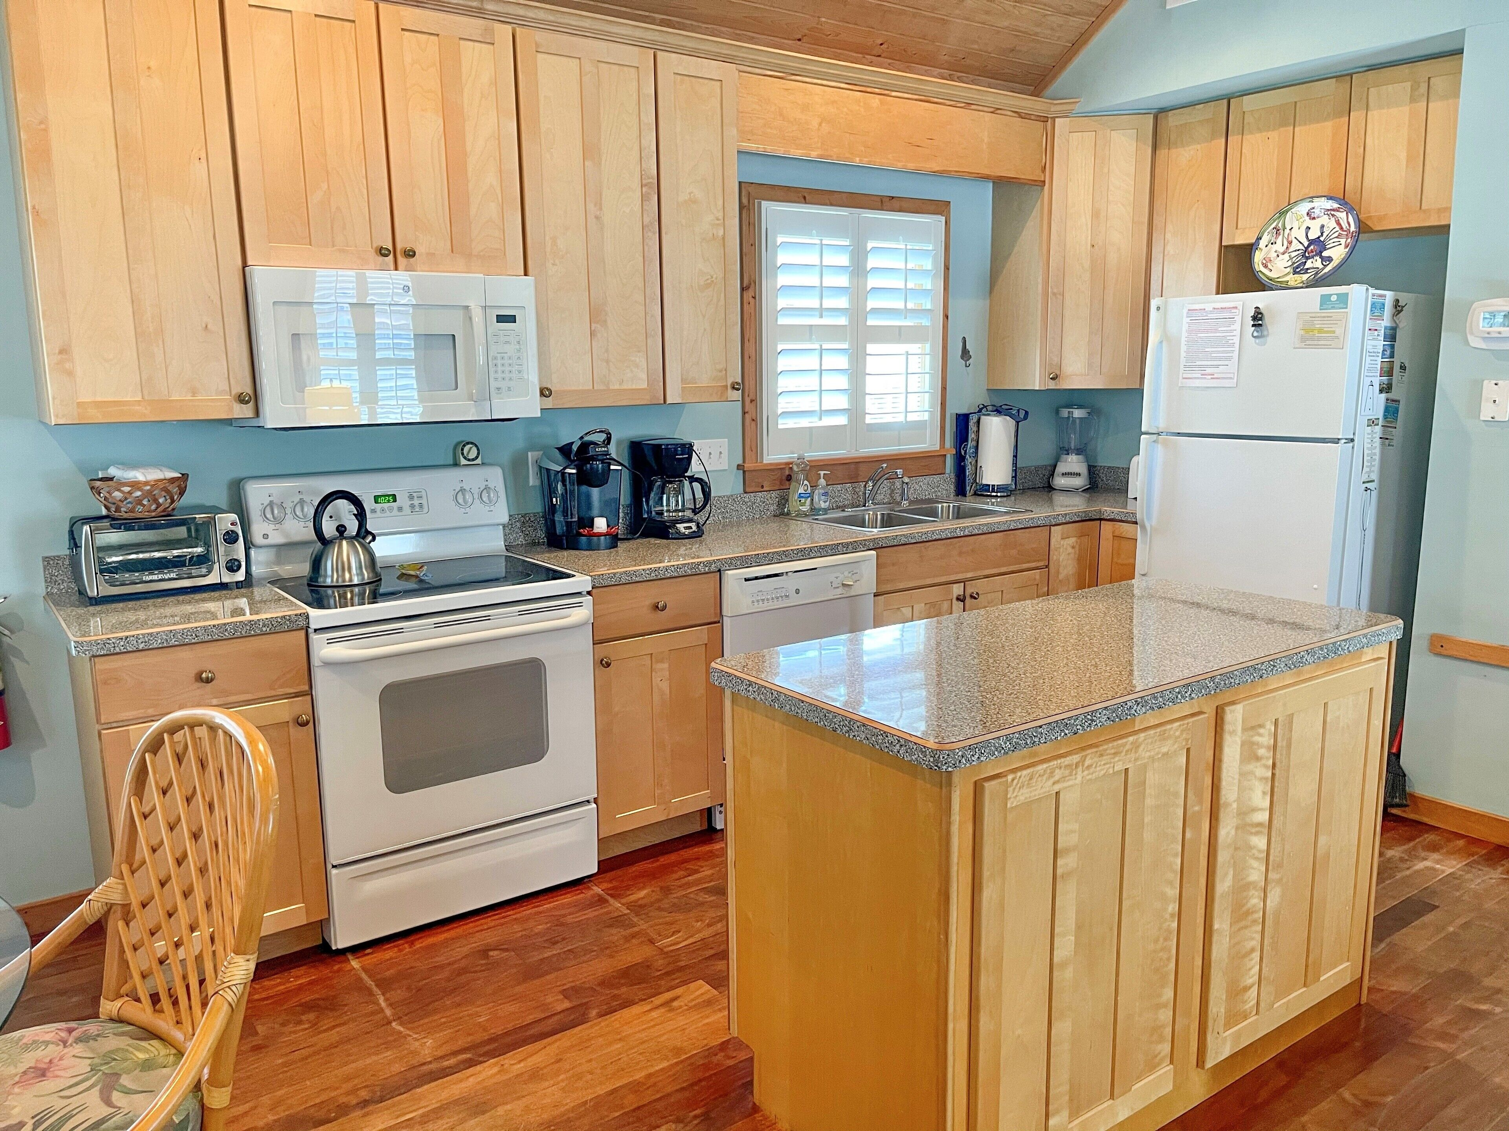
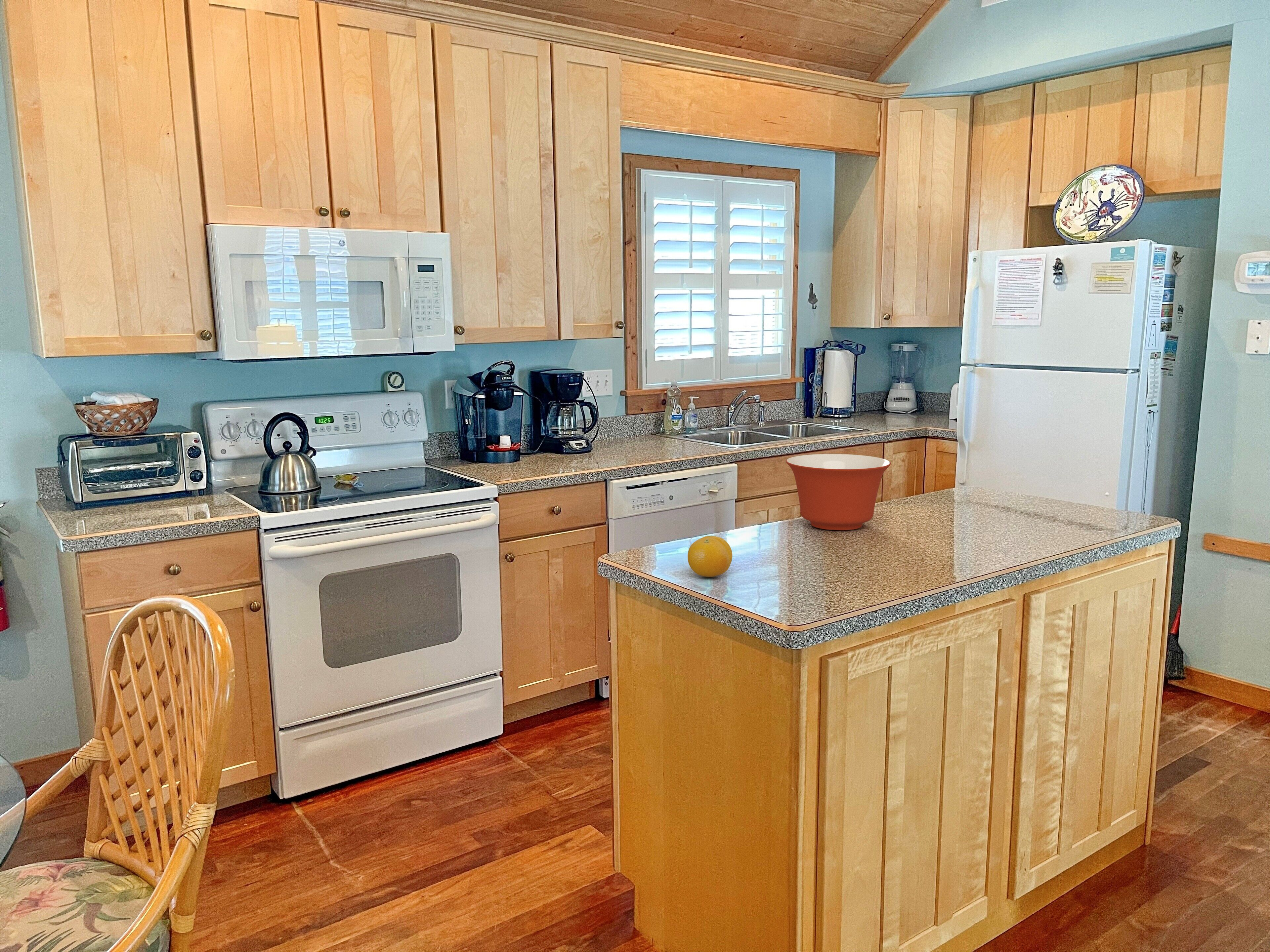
+ mixing bowl [786,454,891,531]
+ fruit [687,535,733,577]
